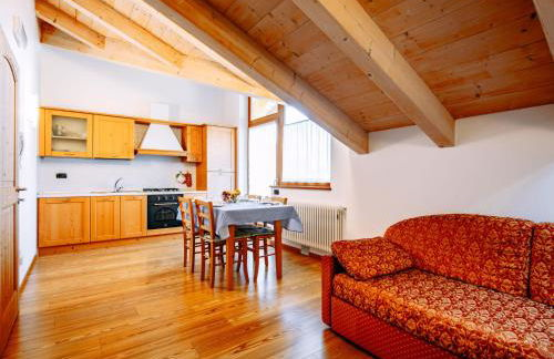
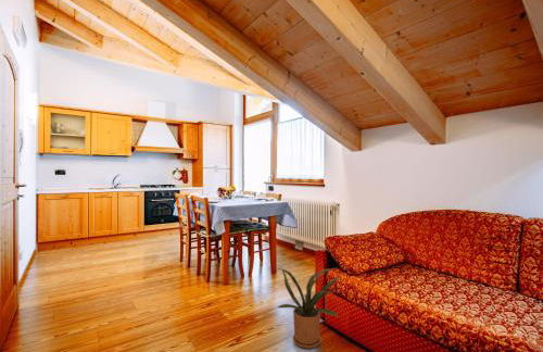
+ house plant [277,267,341,350]
